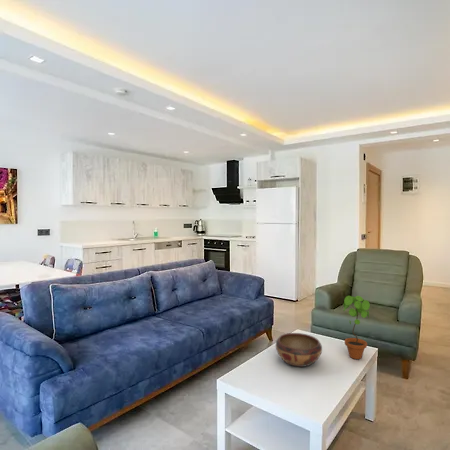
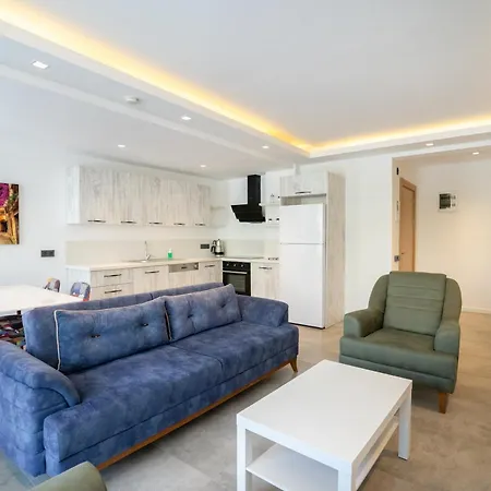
- decorative bowl [275,332,323,368]
- potted plant [342,295,371,360]
